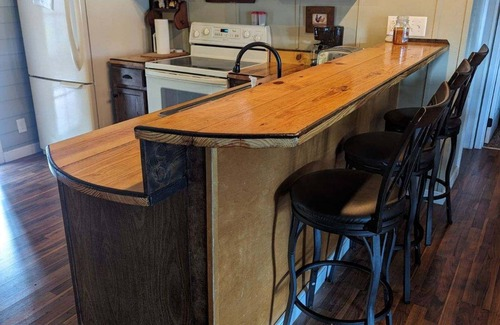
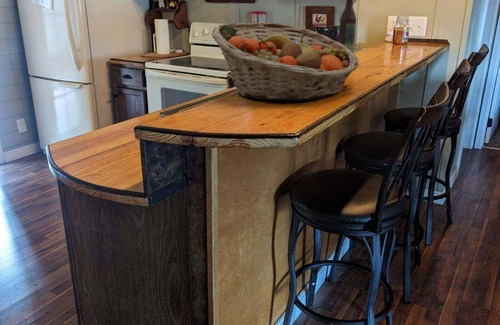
+ fruit basket [210,21,360,102]
+ wine bottle [337,0,357,54]
